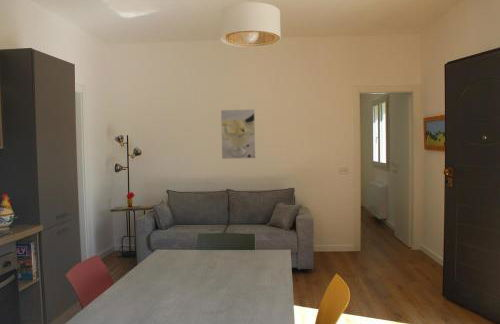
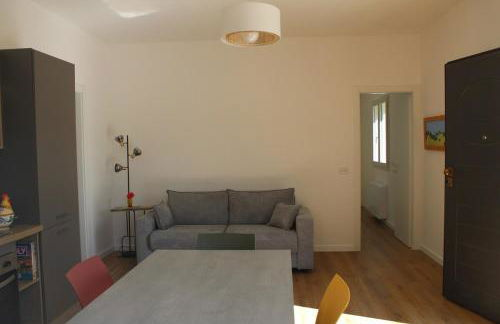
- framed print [220,108,256,160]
